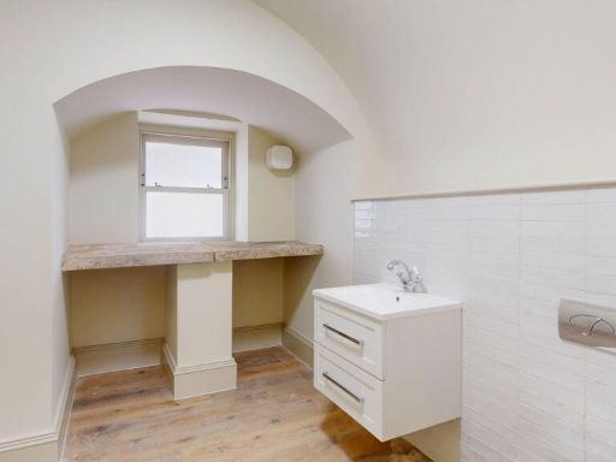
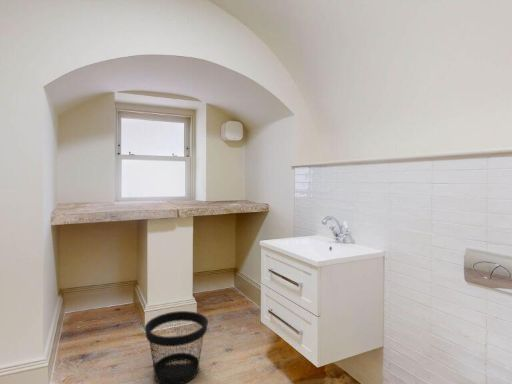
+ wastebasket [144,310,209,384]
